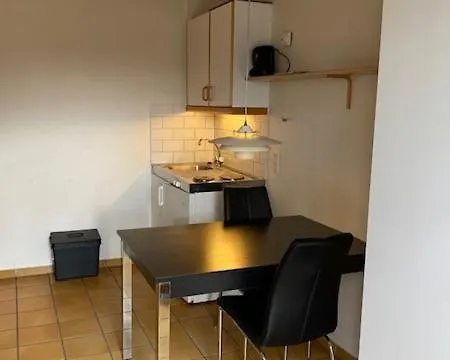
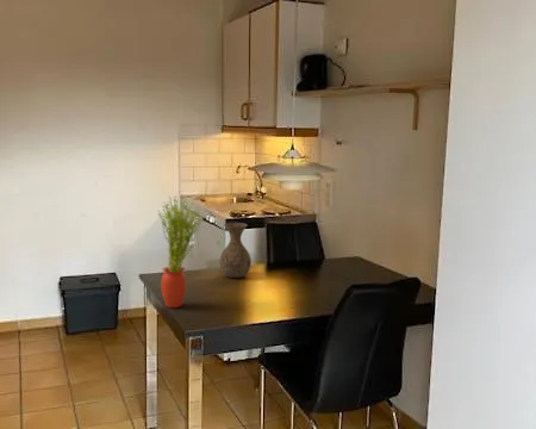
+ vase [218,222,253,279]
+ potted plant [157,194,202,309]
